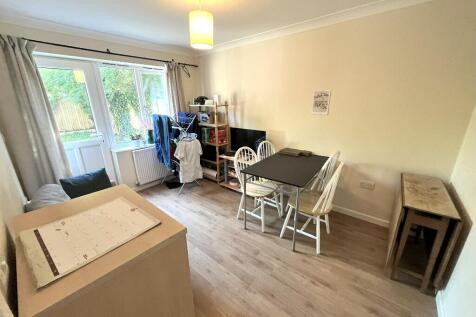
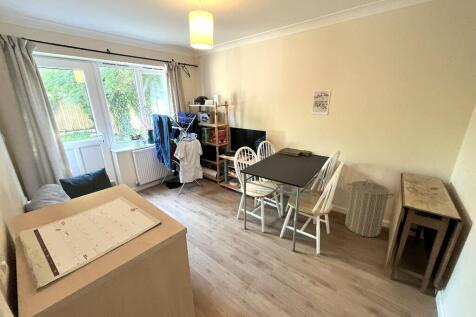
+ laundry hamper [344,179,395,238]
